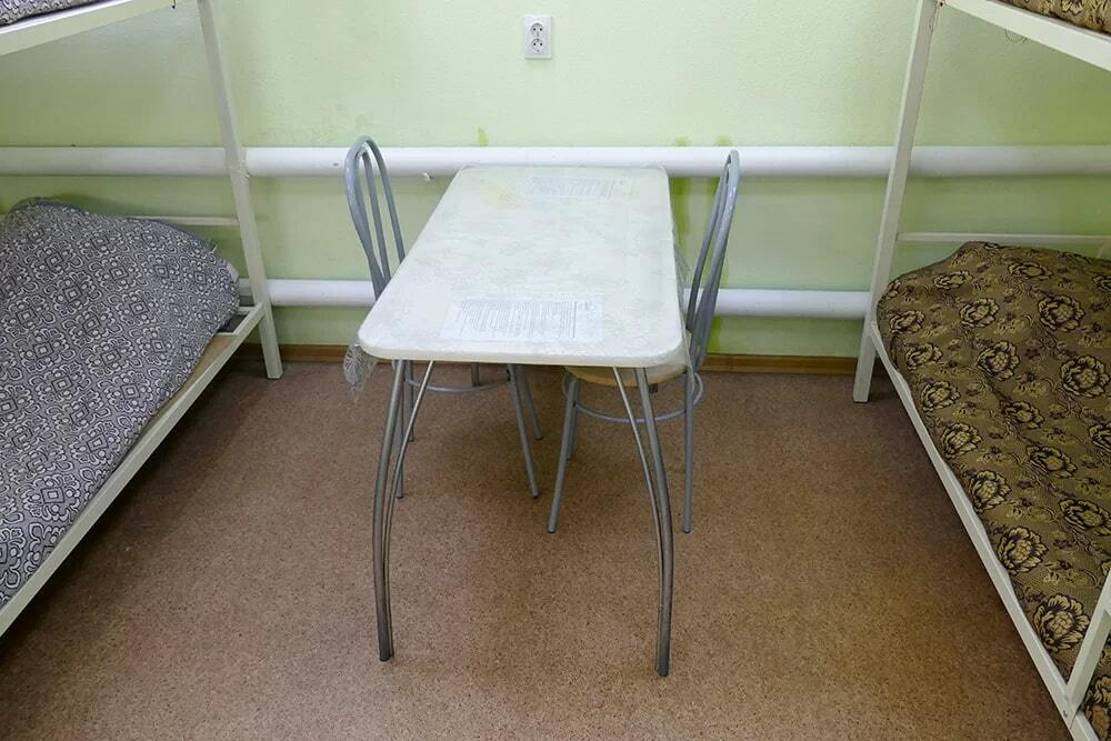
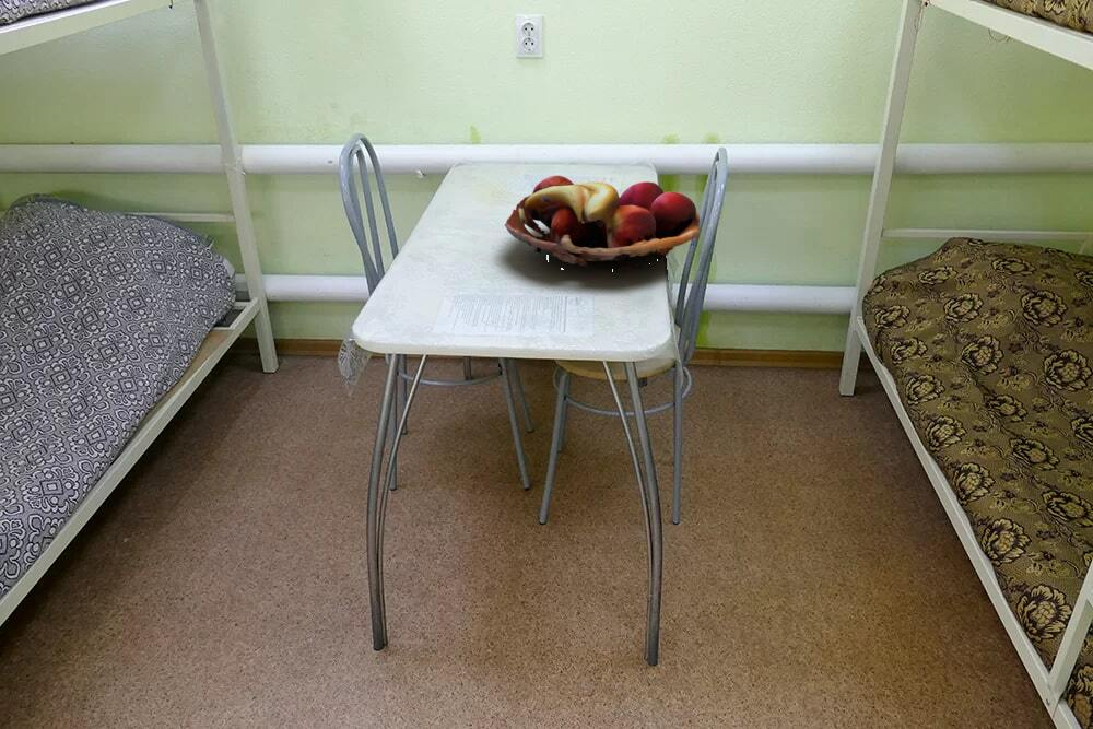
+ fruit basket [504,175,701,273]
